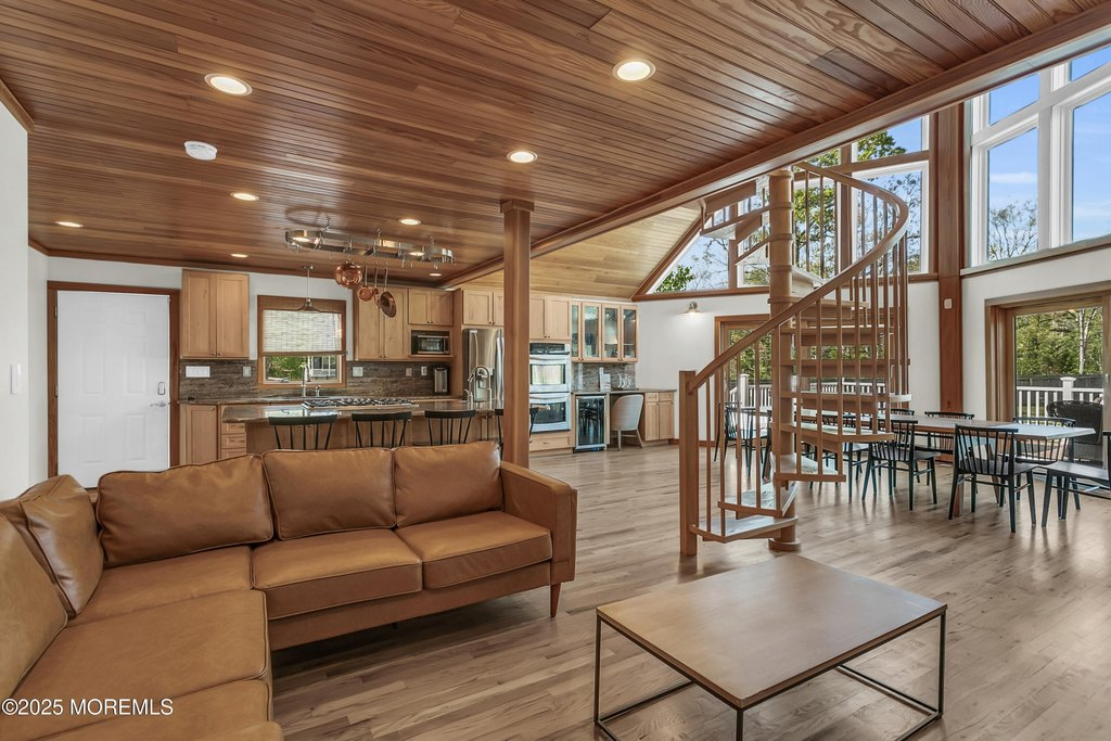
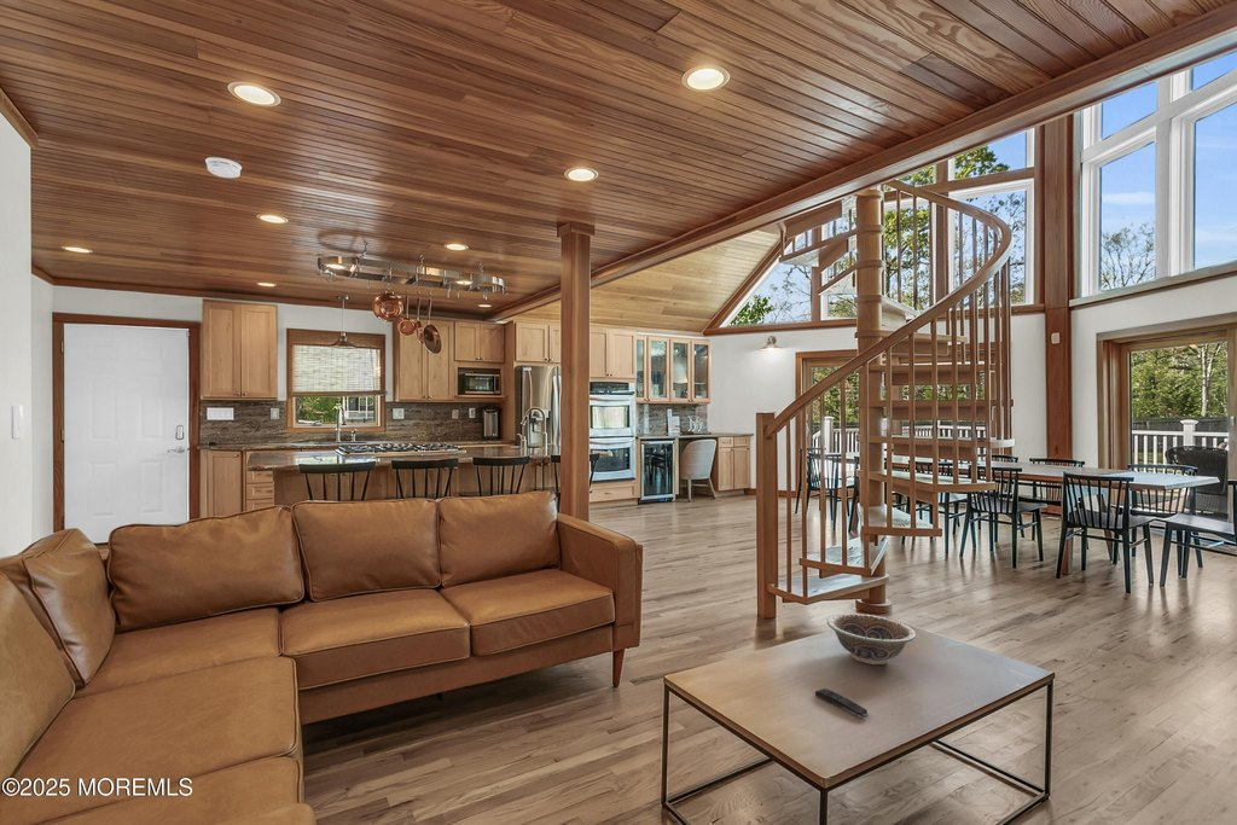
+ remote control [814,687,870,719]
+ decorative bowl [826,612,917,666]
